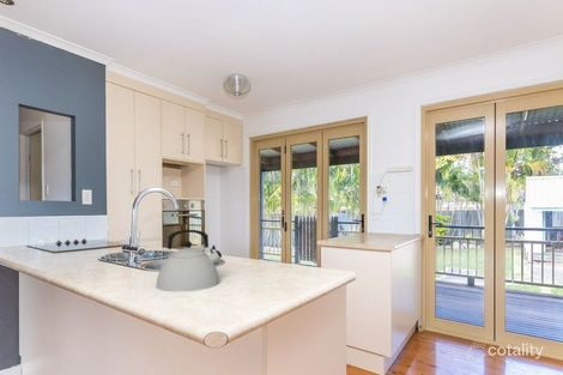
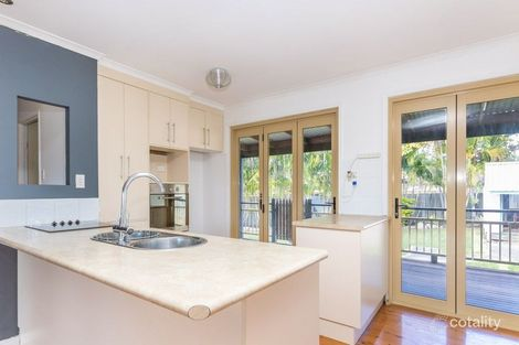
- kettle [155,229,223,294]
